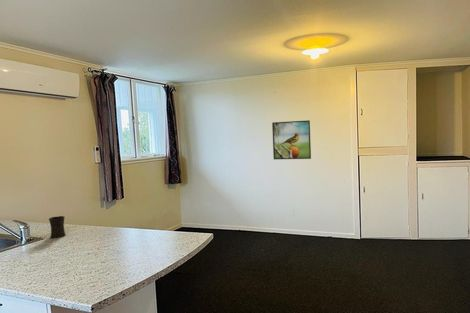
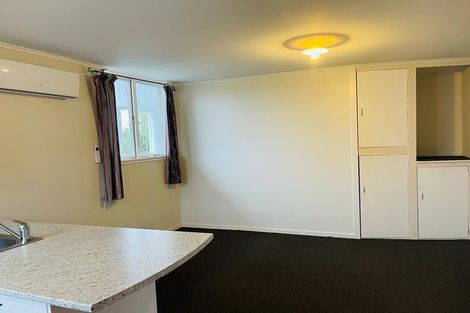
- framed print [271,119,312,160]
- mug [48,215,67,239]
